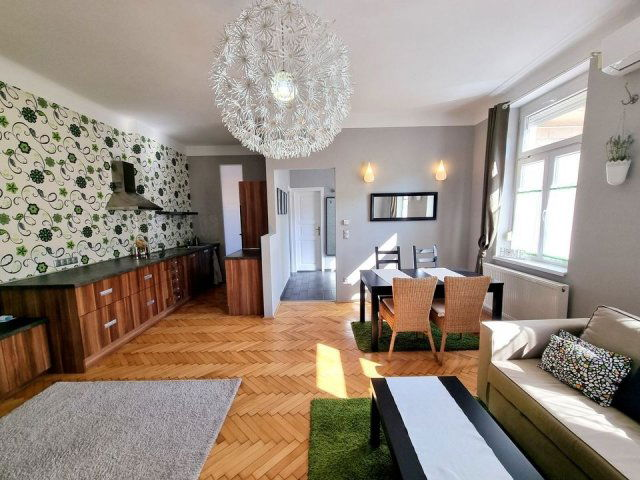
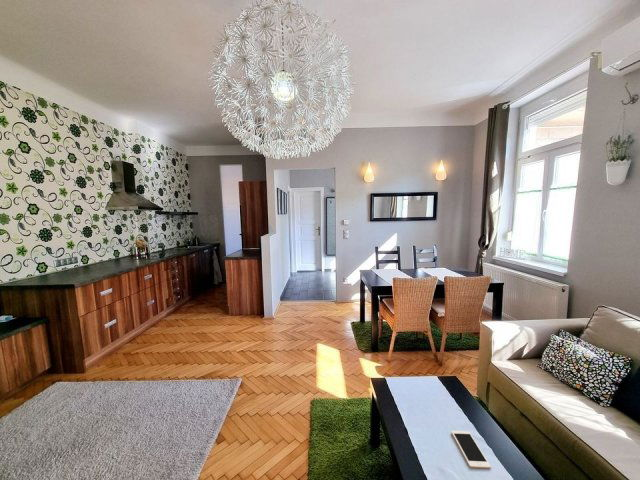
+ cell phone [450,430,492,469]
